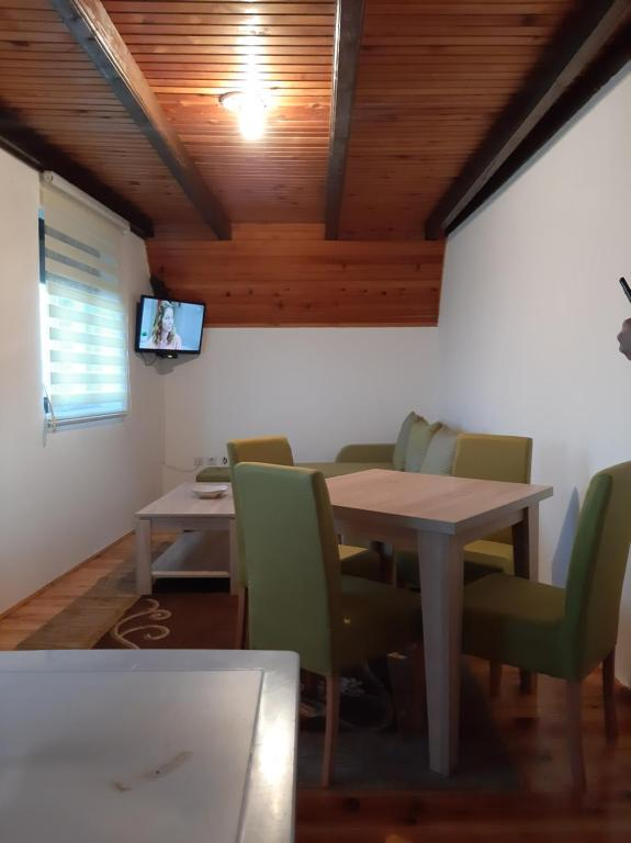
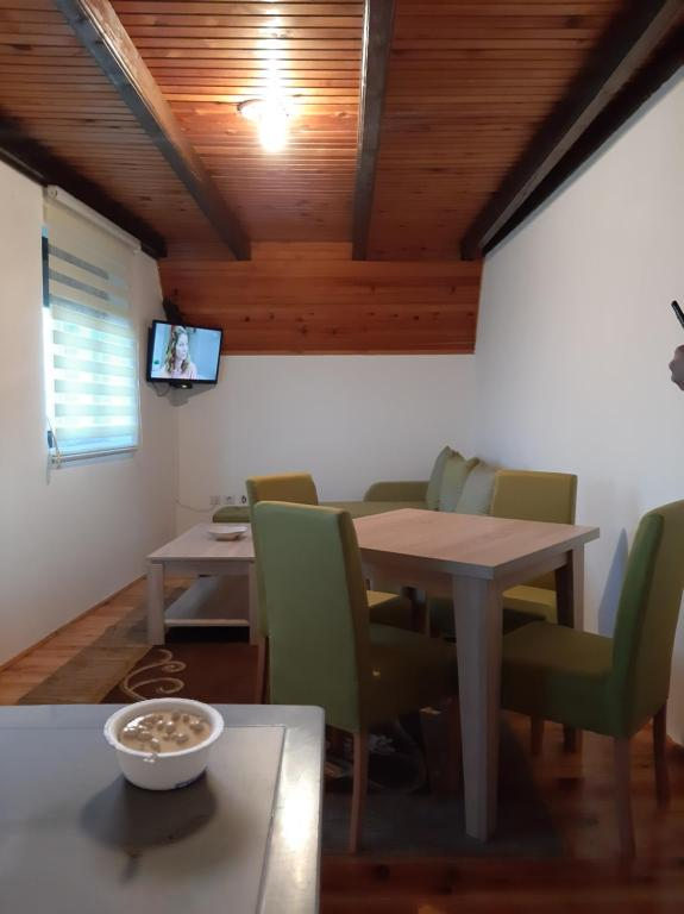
+ legume [102,697,226,791]
